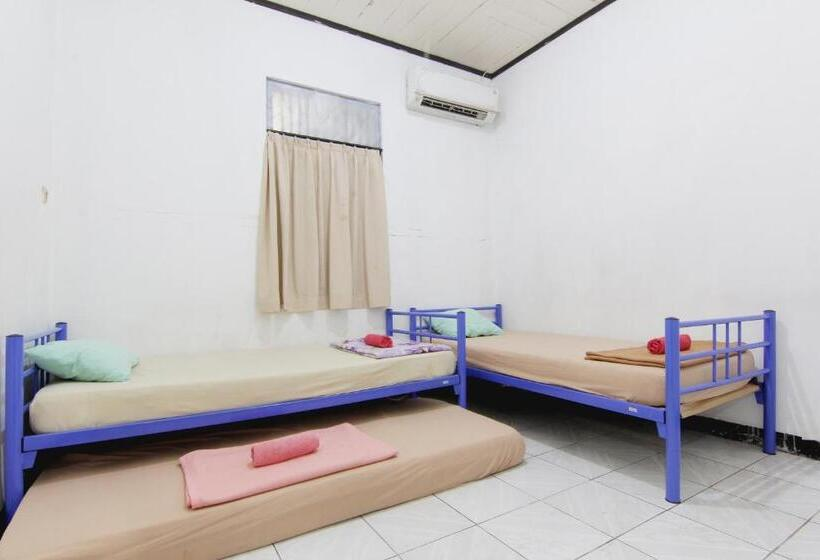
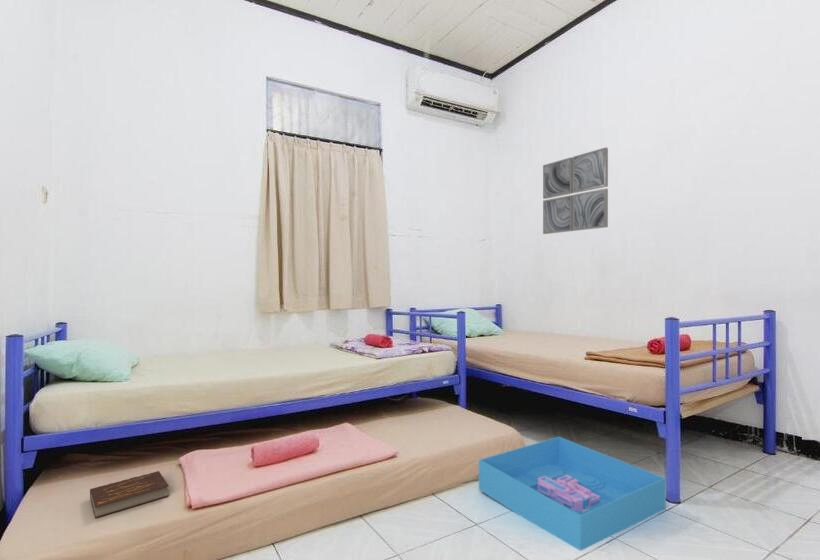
+ book [89,470,170,519]
+ wall art [542,146,609,235]
+ storage bin [478,436,667,552]
